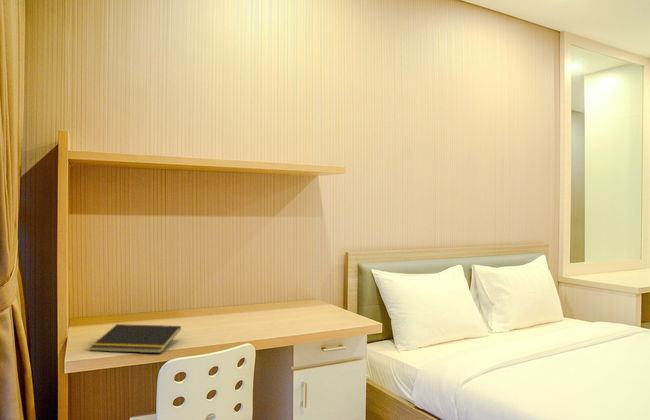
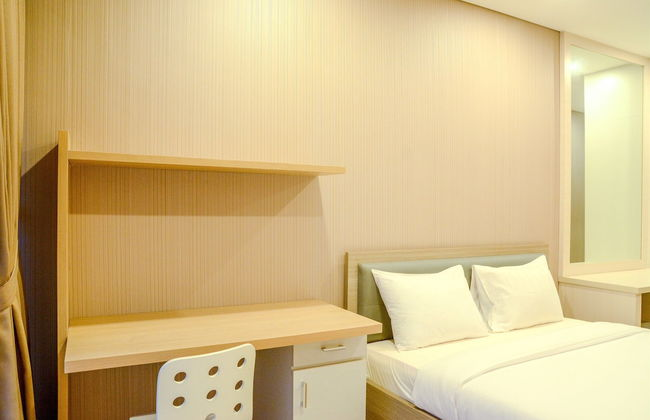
- notepad [89,323,182,354]
